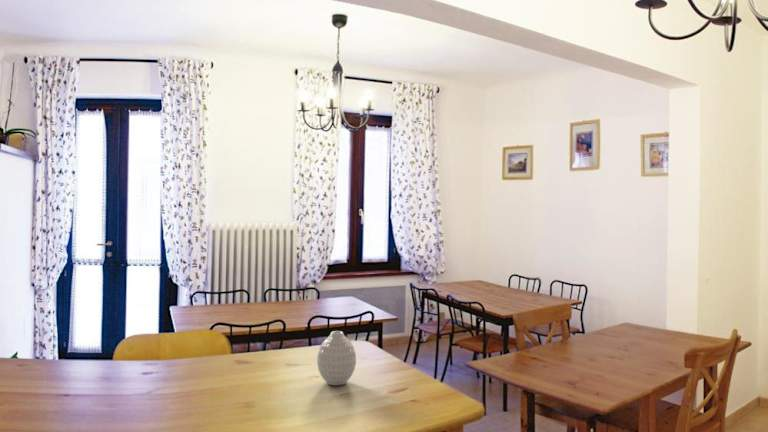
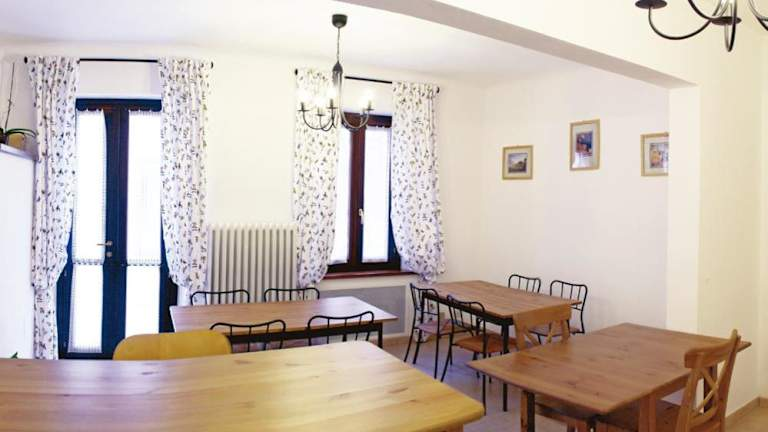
- vase [316,330,357,386]
